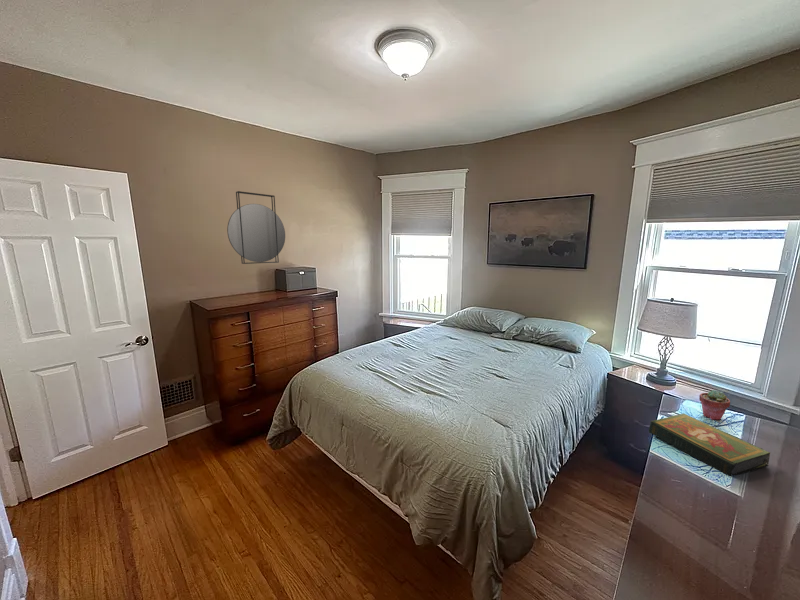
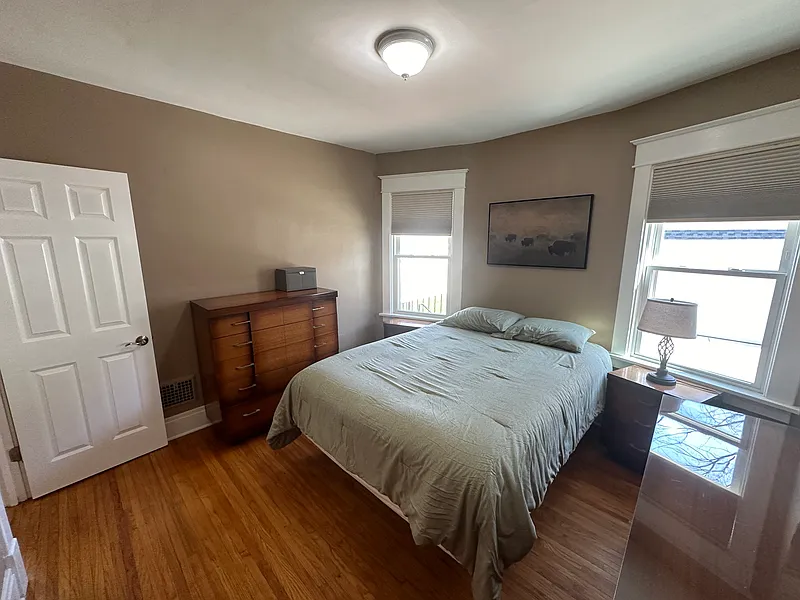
- book [648,412,771,477]
- potted succulent [698,389,731,421]
- home mirror [226,190,286,265]
